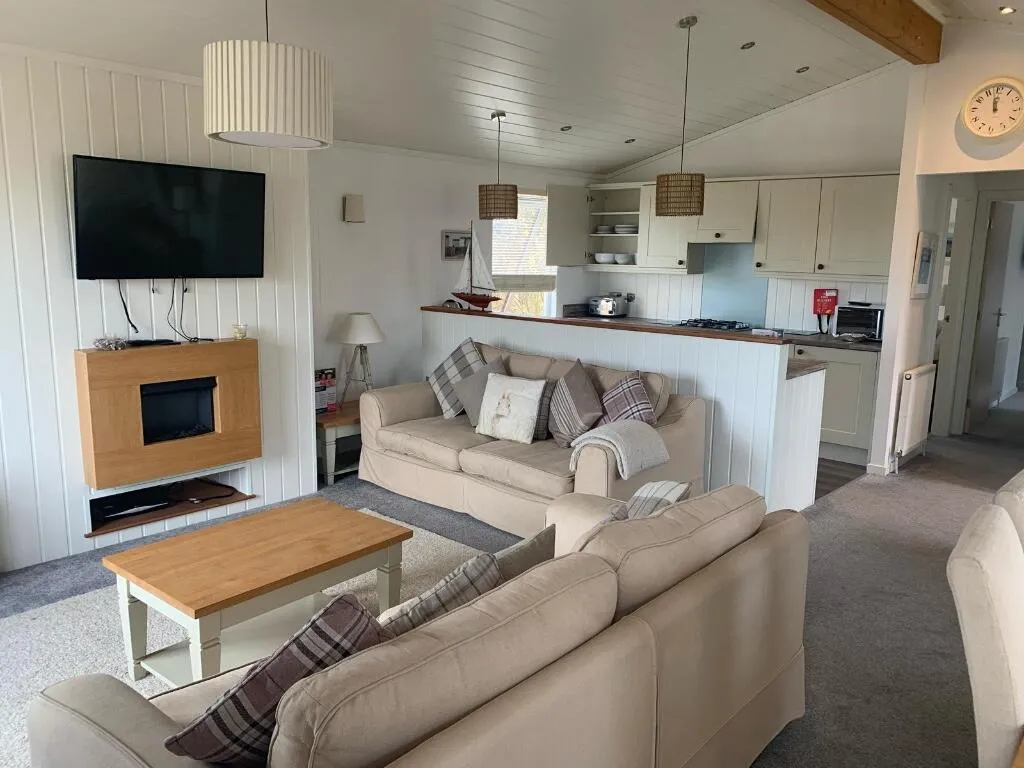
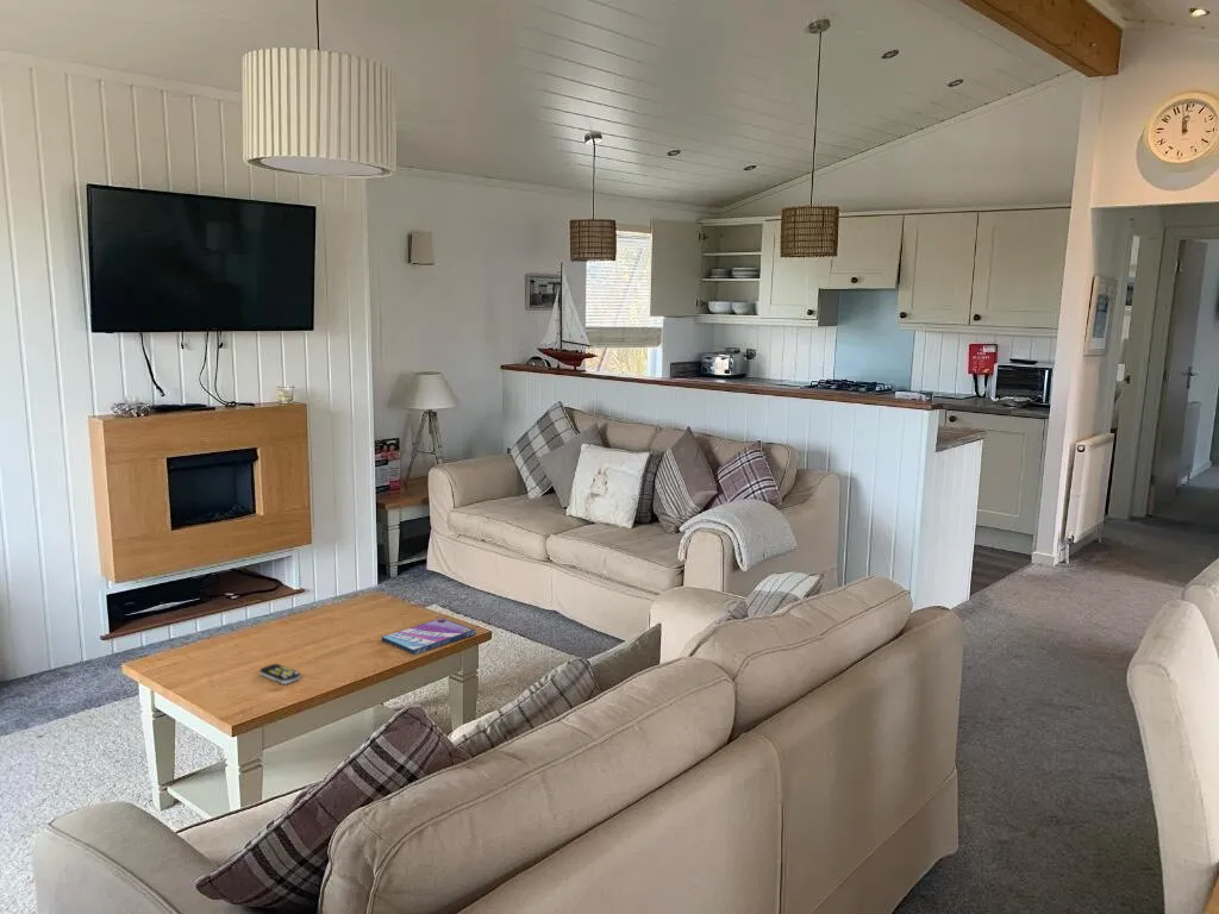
+ remote control [258,663,301,686]
+ video game case [381,616,476,656]
